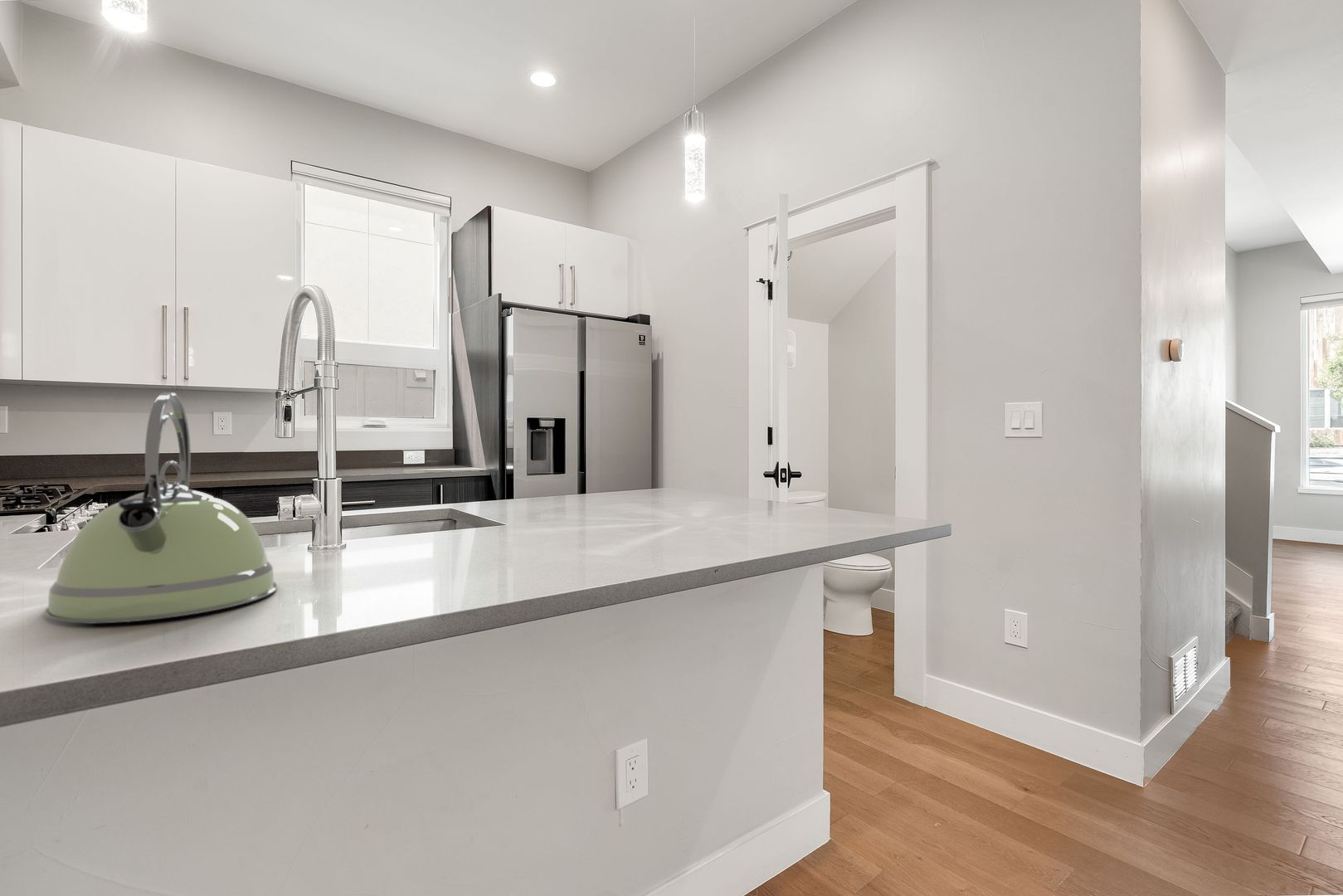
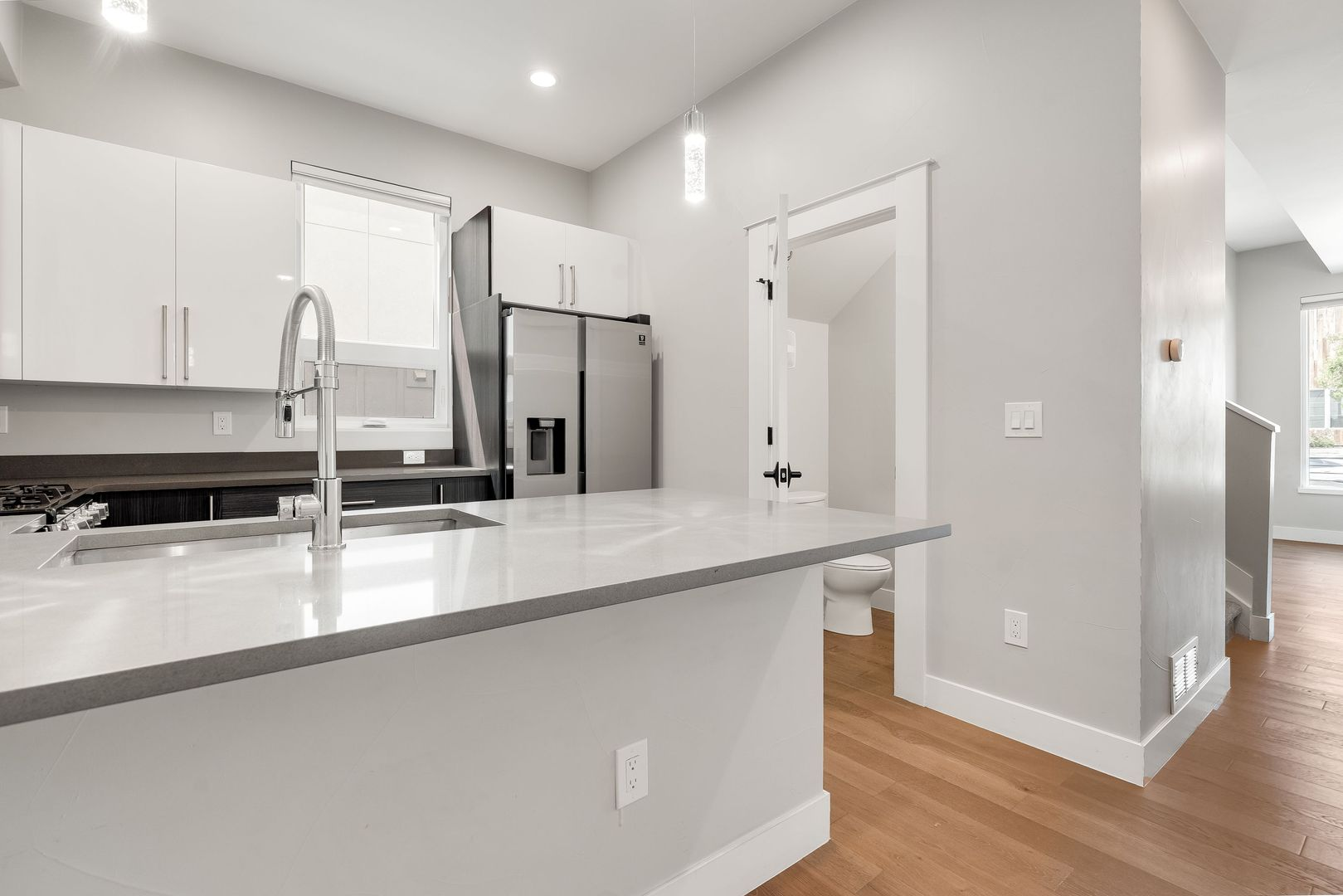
- kettle [43,392,278,625]
